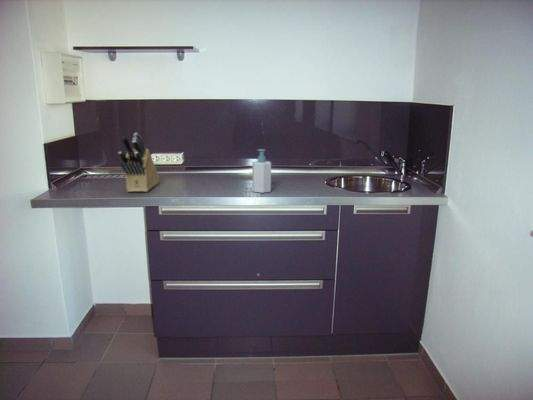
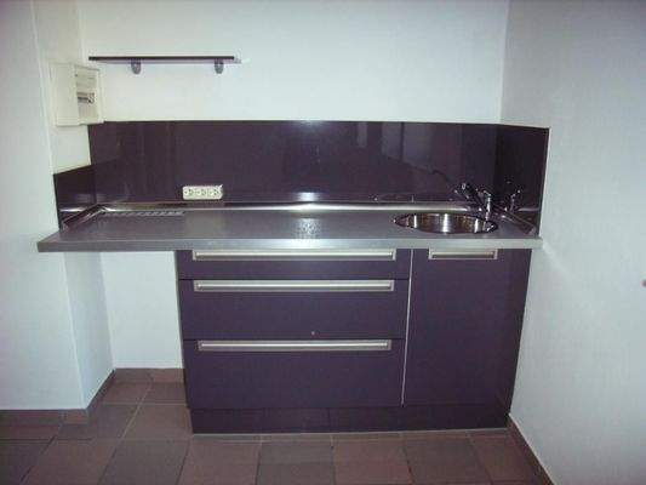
- soap bottle [251,148,272,194]
- knife block [117,132,160,193]
